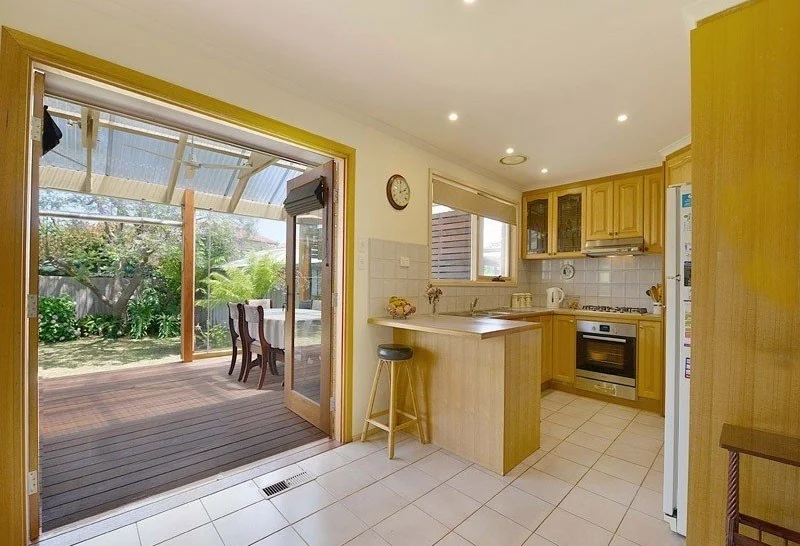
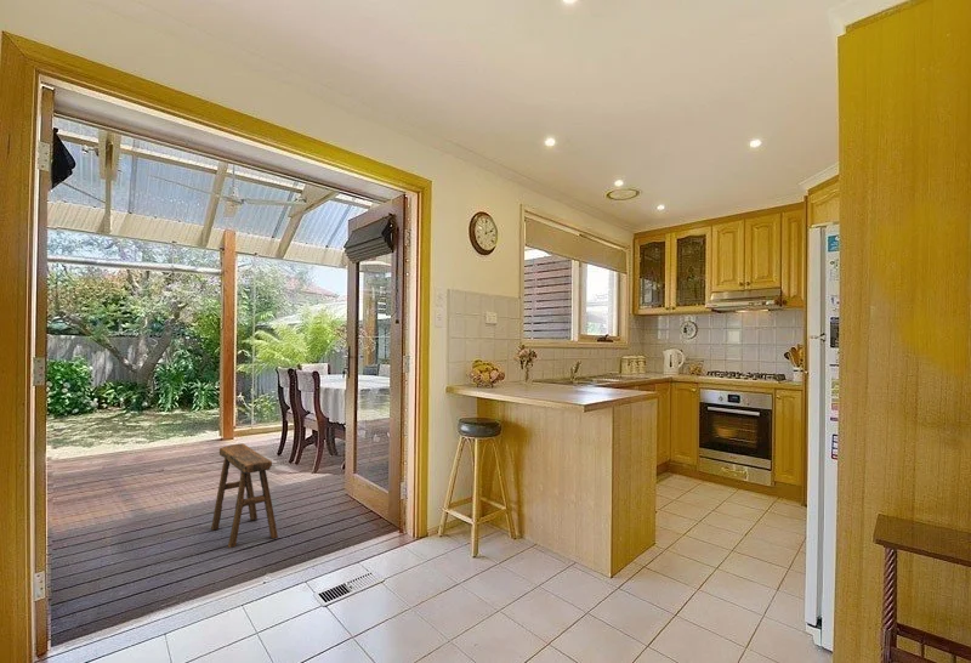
+ stool [210,442,279,549]
